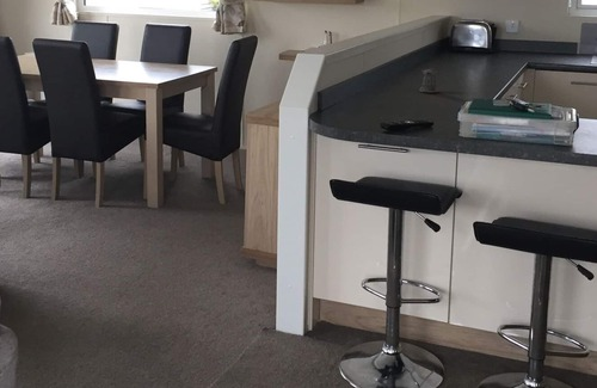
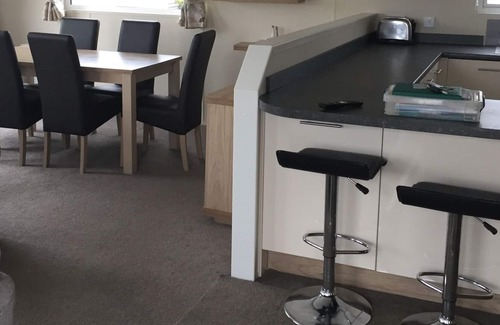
- pepper shaker [418,68,439,93]
